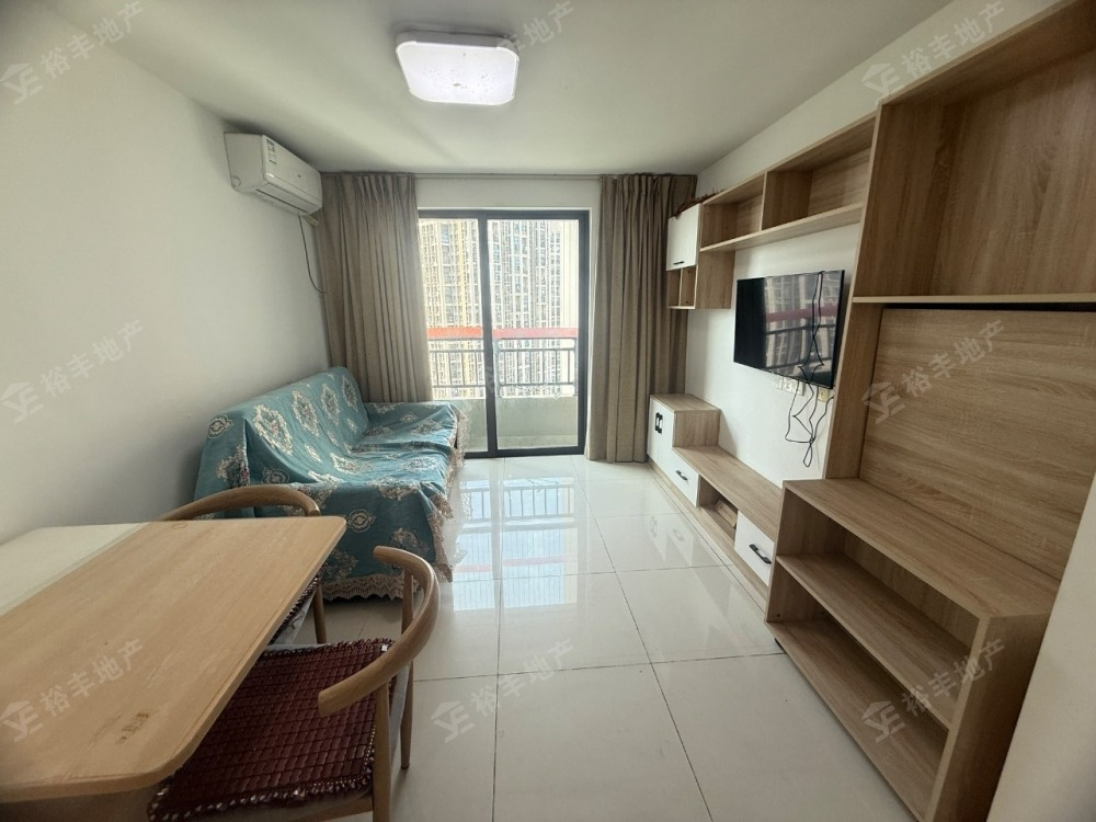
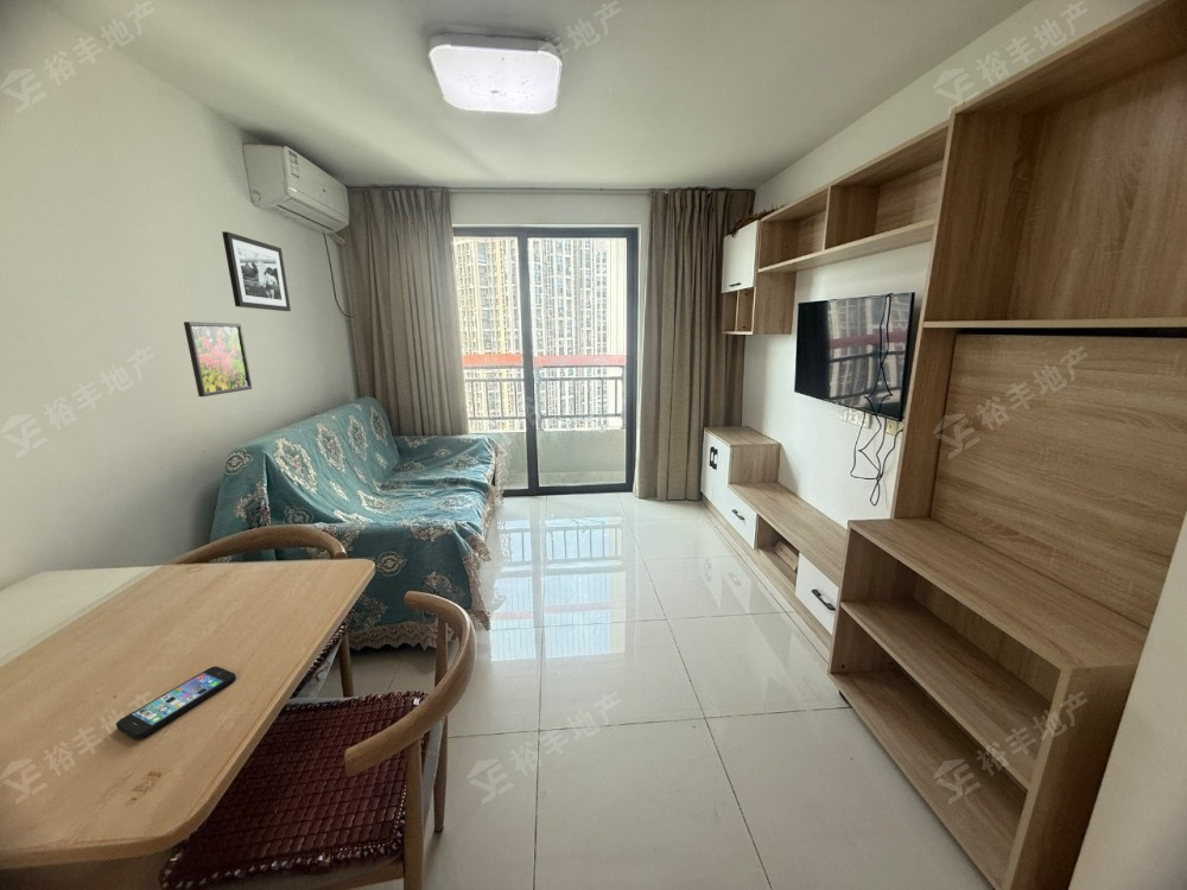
+ smartphone [115,666,237,740]
+ picture frame [221,230,292,312]
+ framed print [183,320,253,398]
